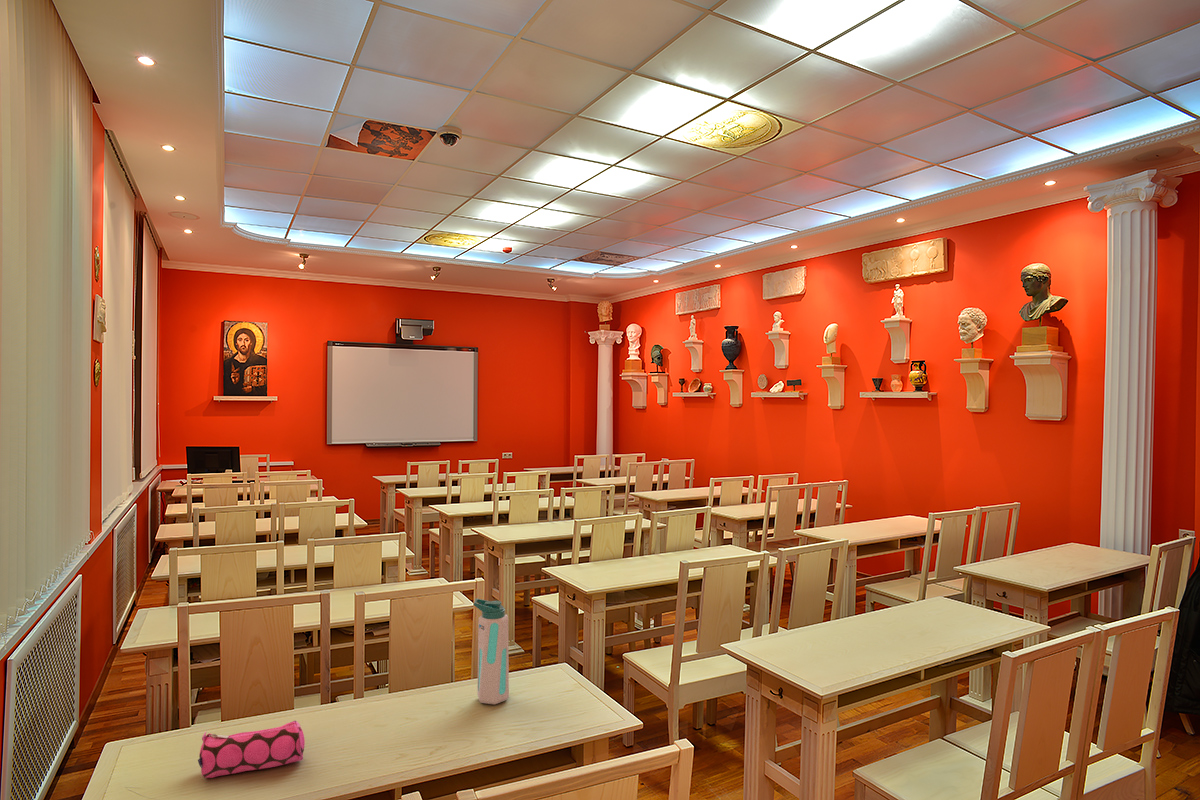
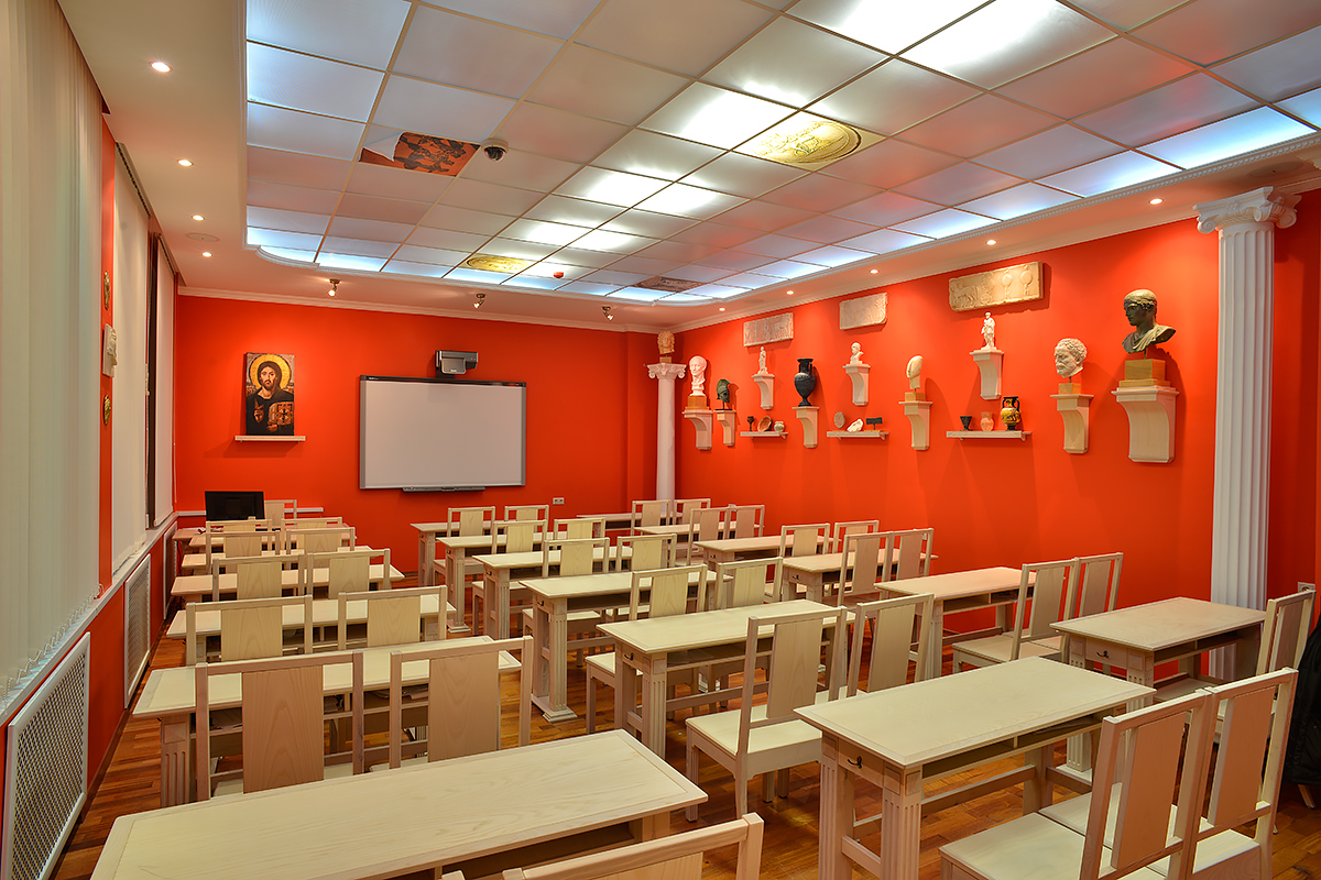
- pencil case [197,720,306,779]
- water bottle [473,597,510,705]
